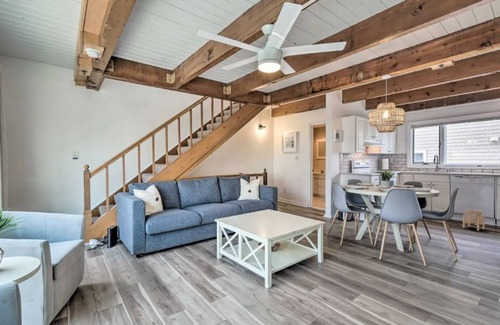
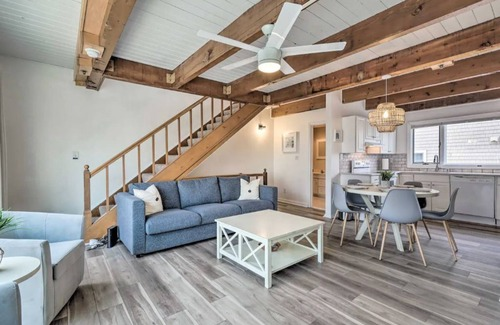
- planter [462,208,486,232]
